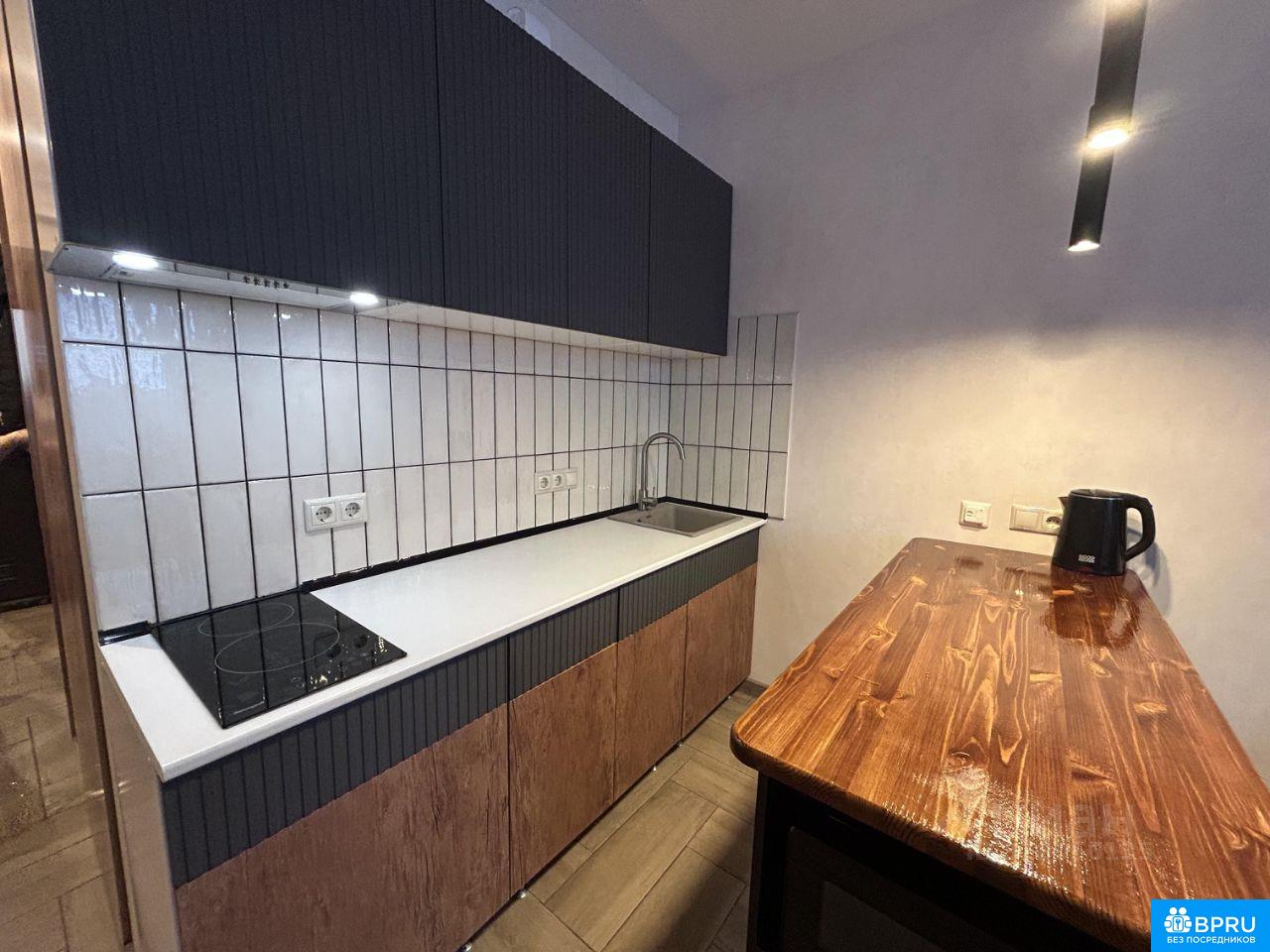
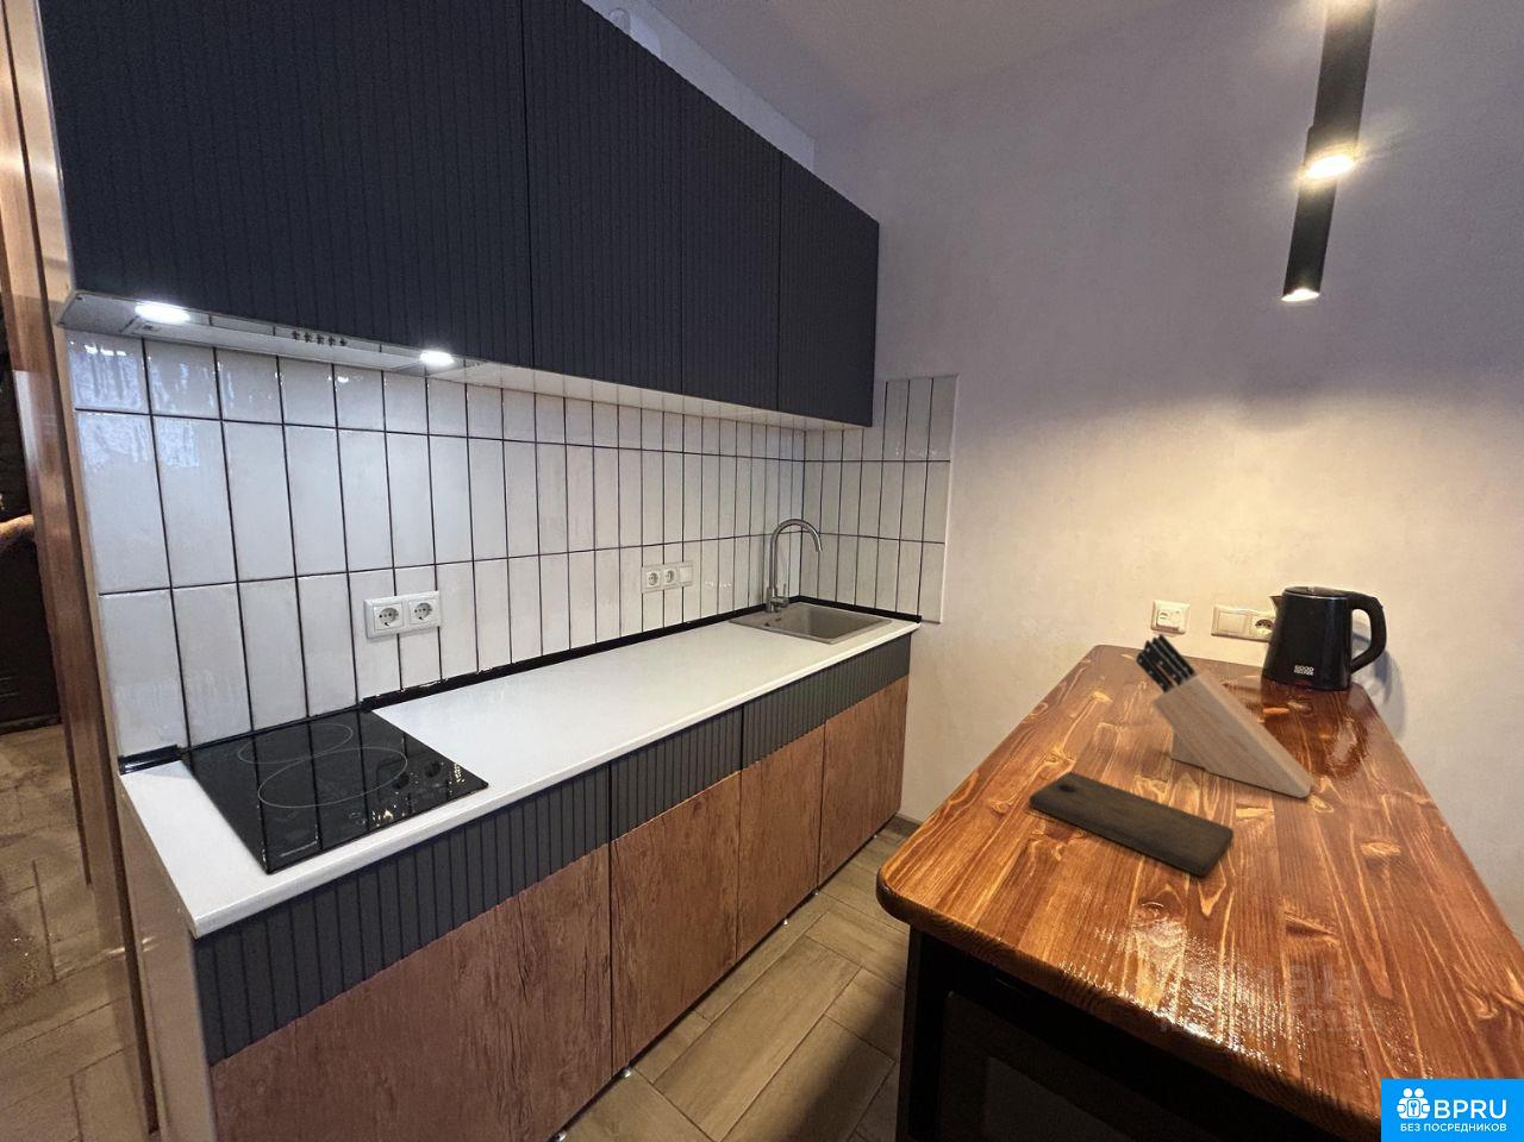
+ cutting board [1027,771,1235,878]
+ knife block [1135,633,1314,799]
